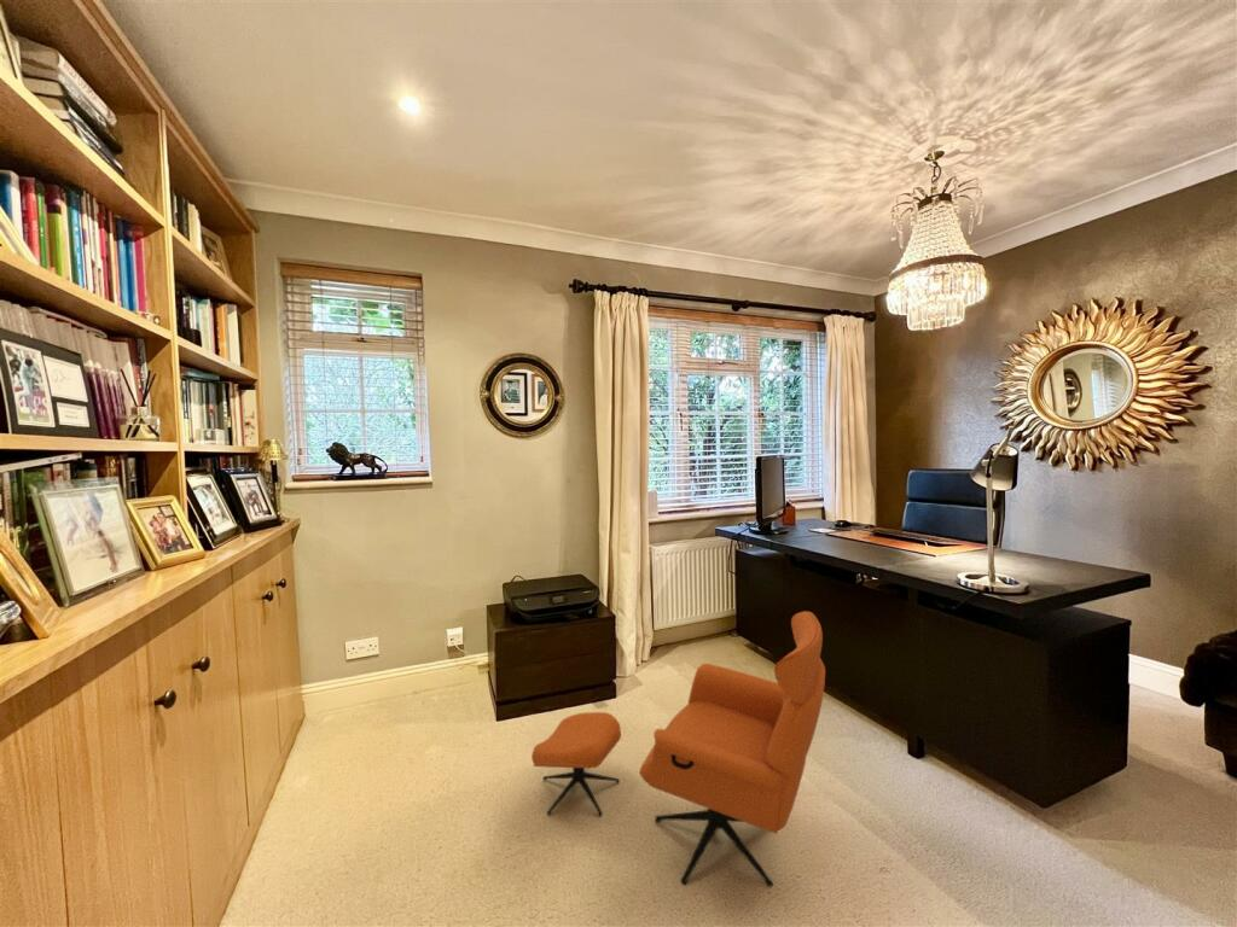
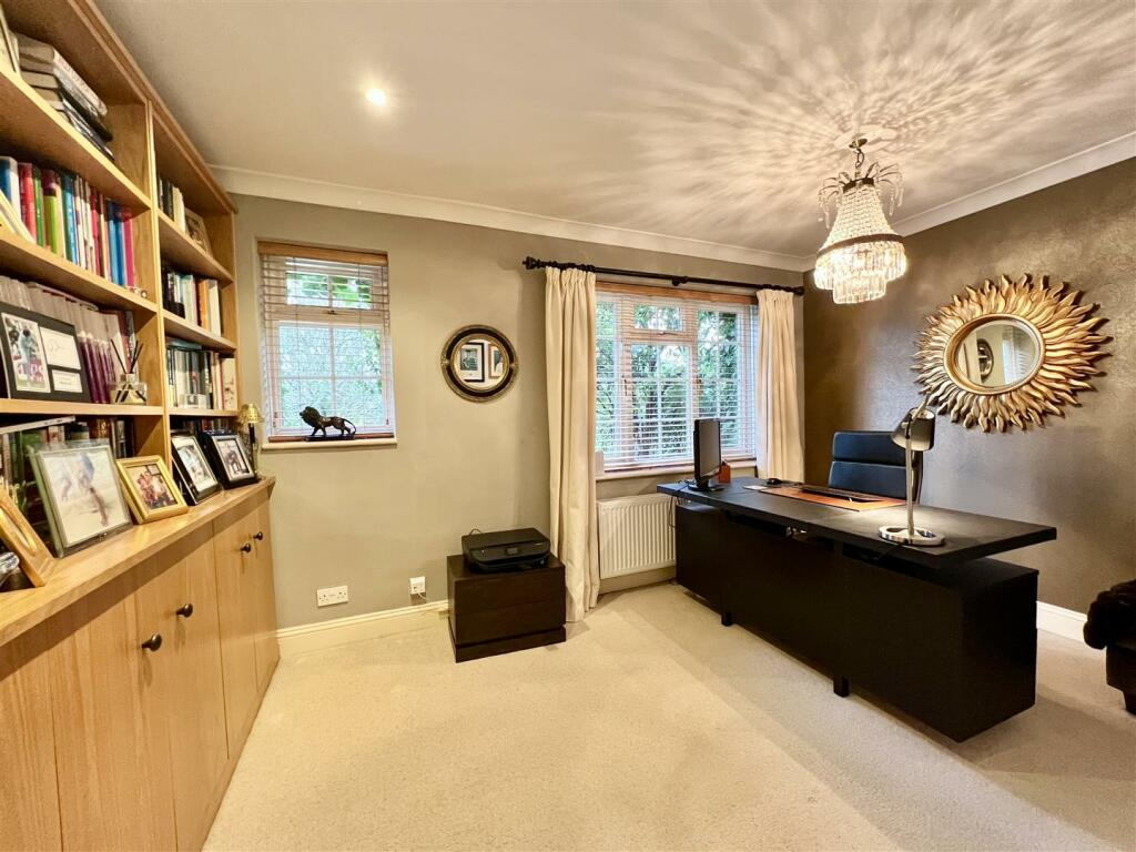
- armchair [530,610,826,888]
